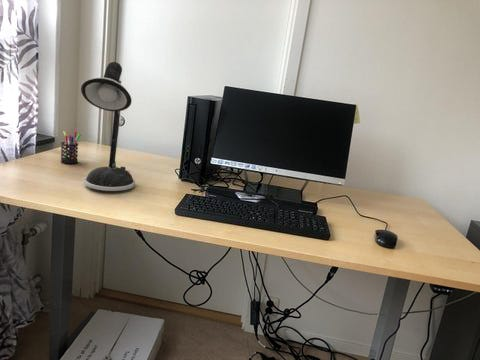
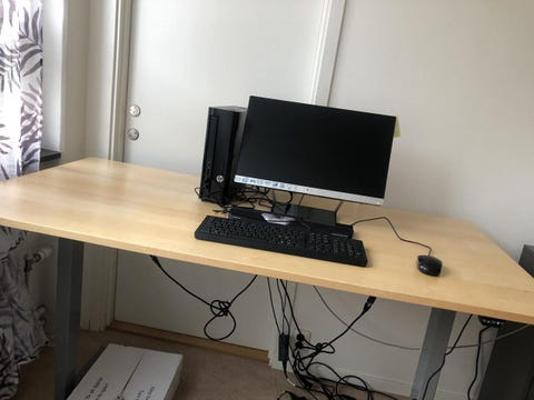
- desk lamp [80,61,136,192]
- pen holder [60,130,82,165]
